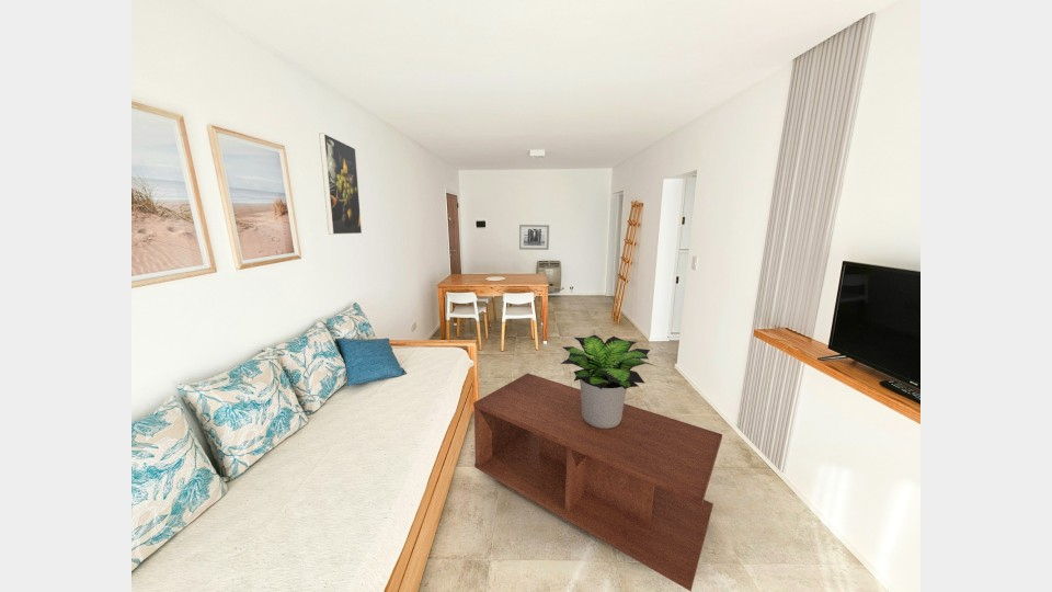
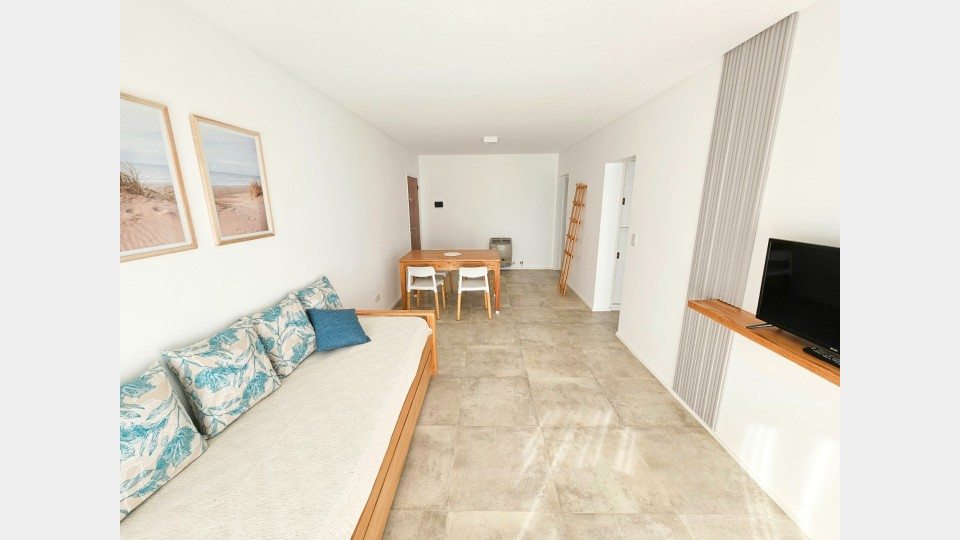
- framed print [318,132,363,236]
- wall art [518,224,550,251]
- coffee table [472,373,723,592]
- potted plant [559,334,656,429]
